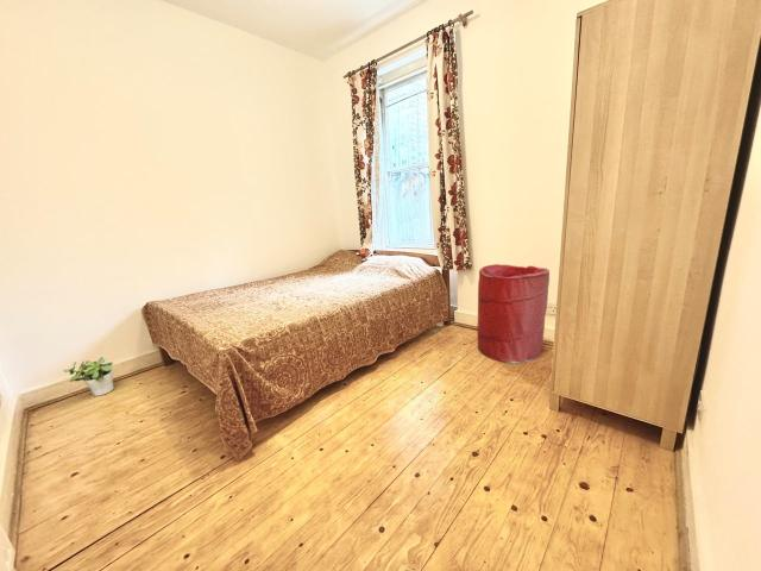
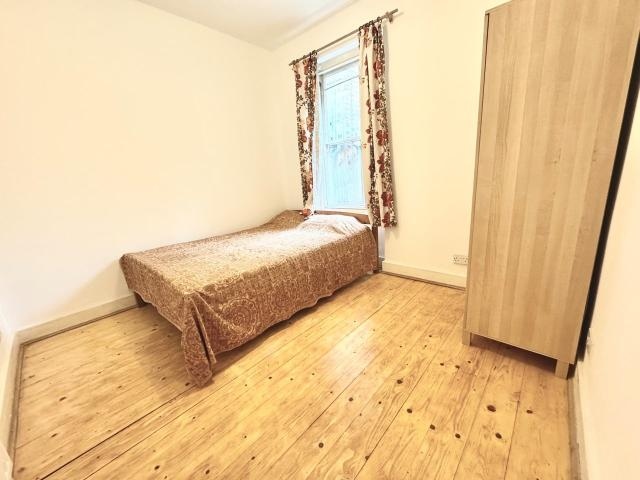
- potted plant [63,356,115,397]
- laundry hamper [476,263,551,364]
